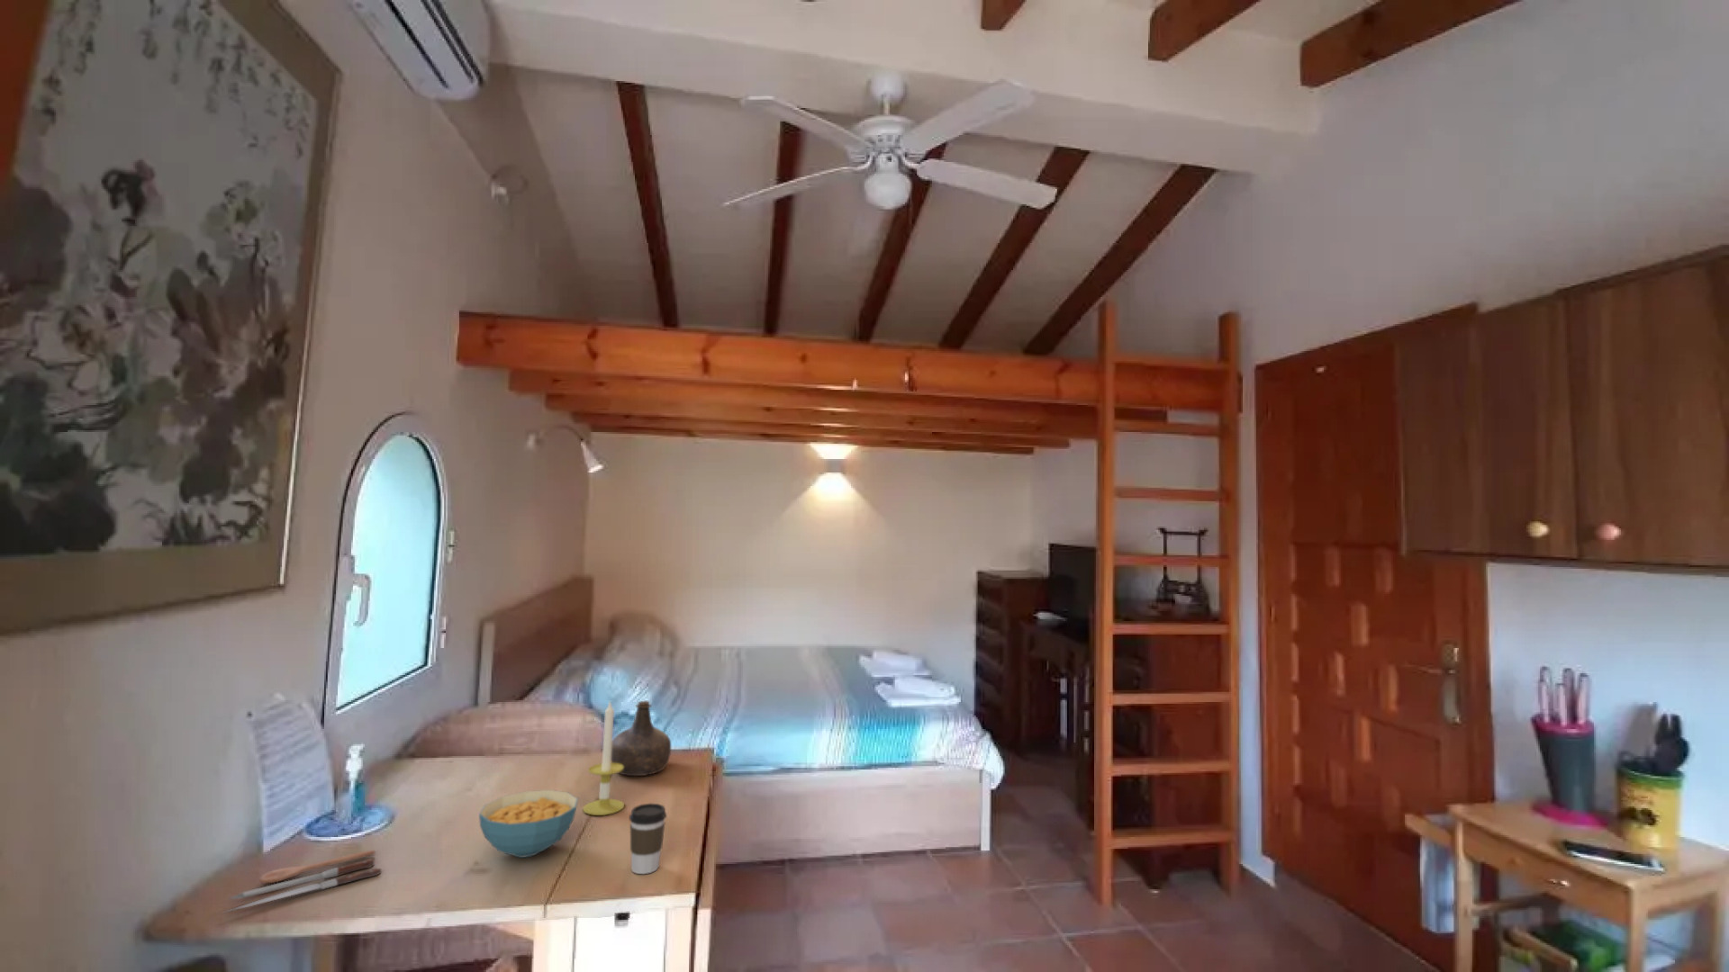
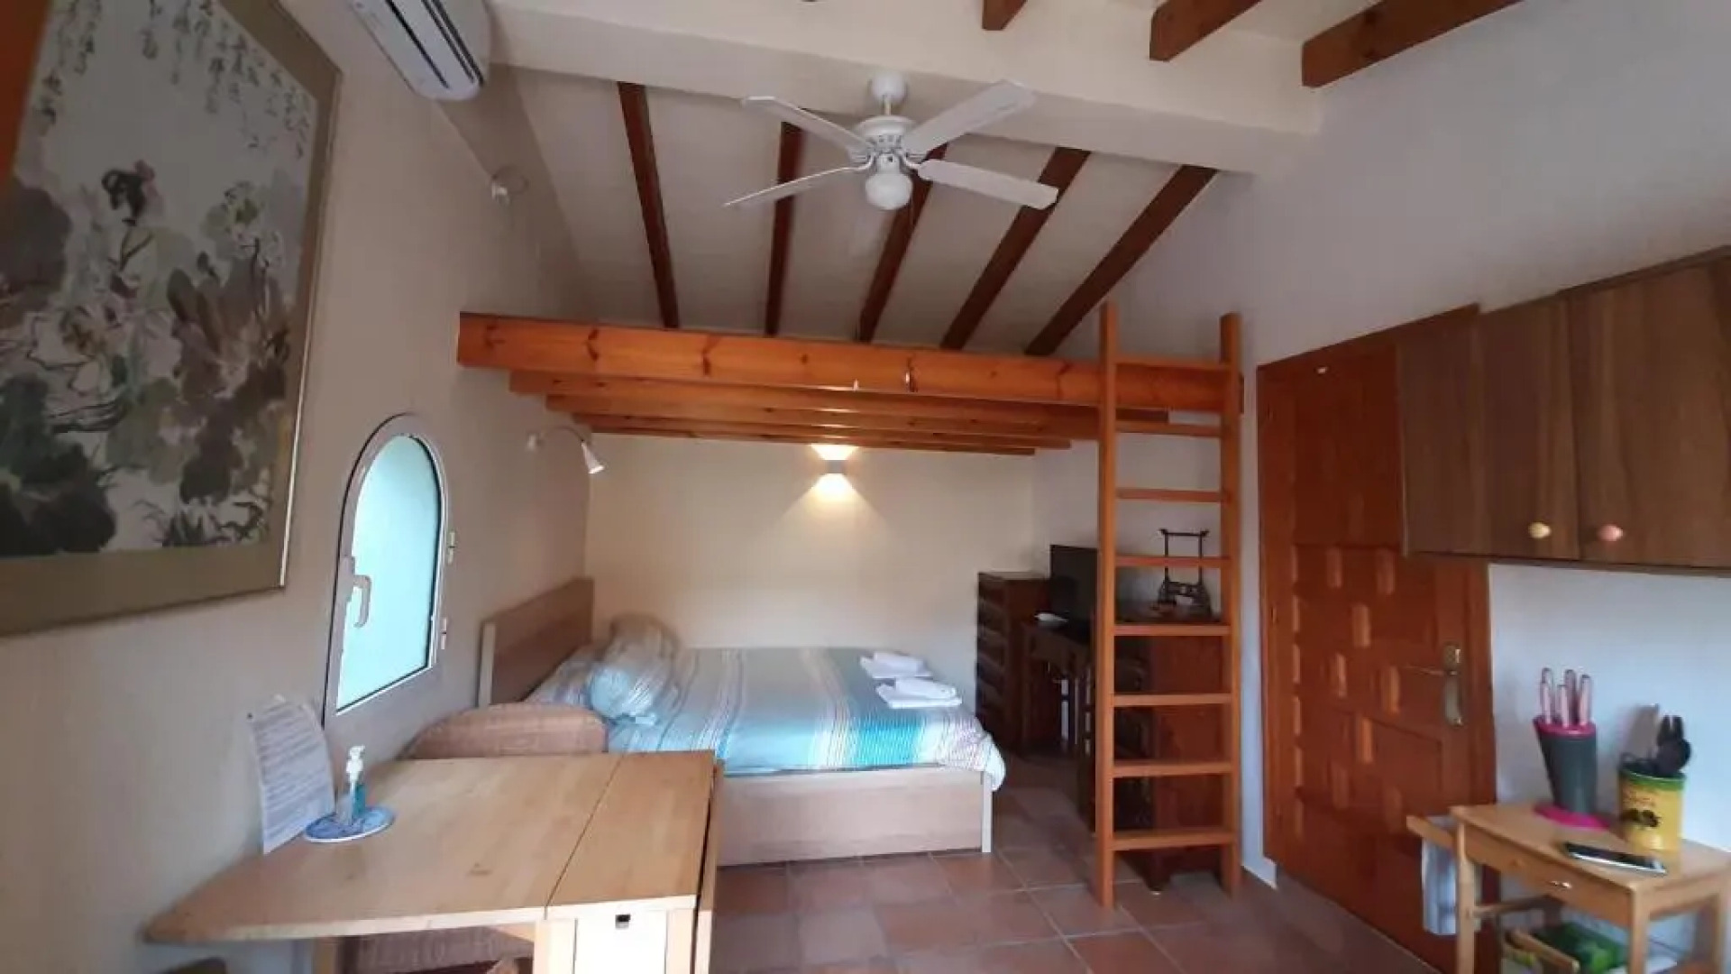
- coffee cup [628,802,667,875]
- candle [582,699,625,817]
- bottle [610,699,672,776]
- cereal bowl [479,789,580,858]
- spoon [223,850,382,914]
